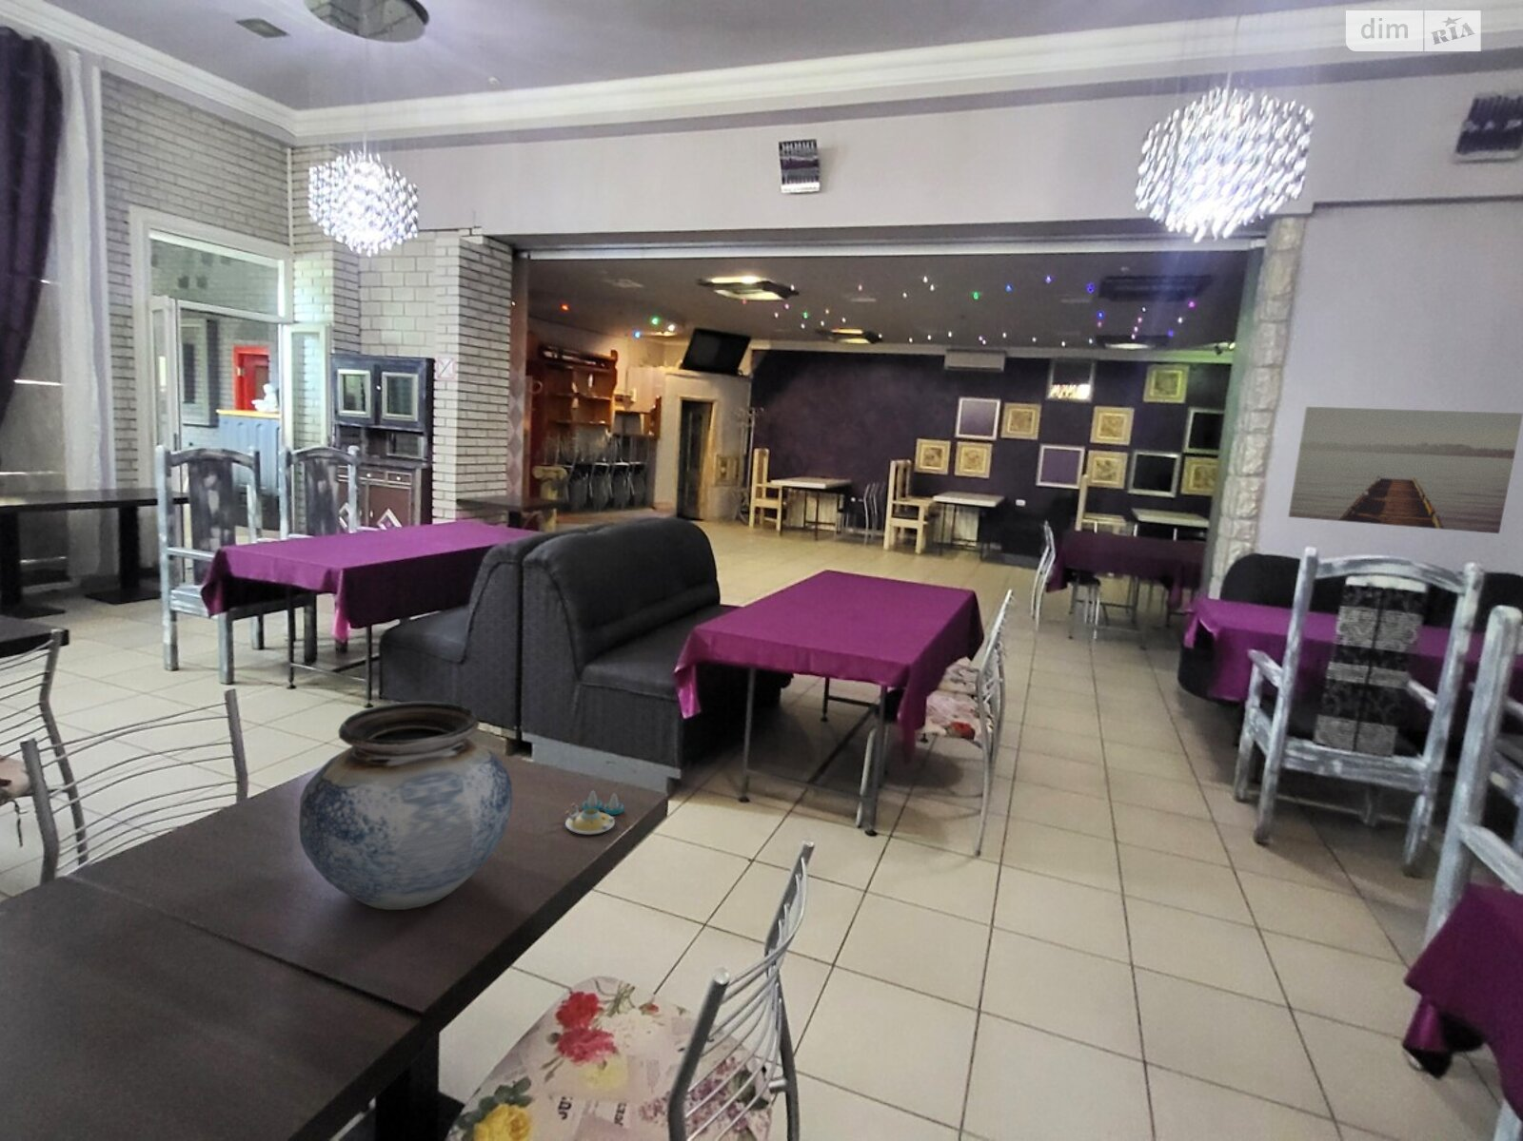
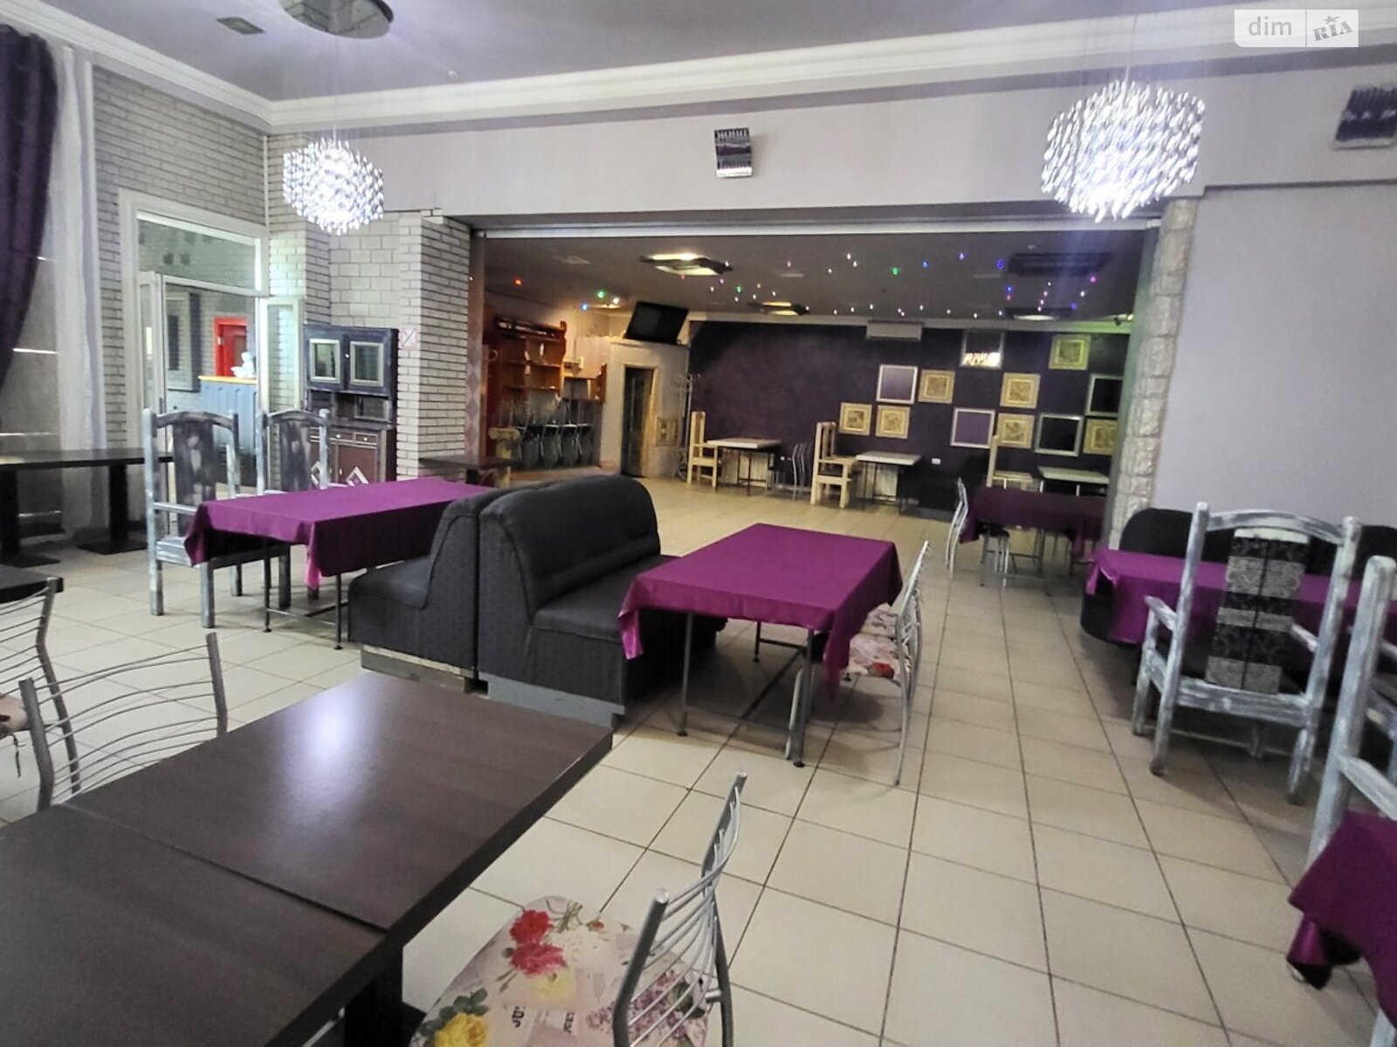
- wall art [1288,406,1523,535]
- salt and pepper shaker set [564,789,625,835]
- vase [297,701,513,911]
